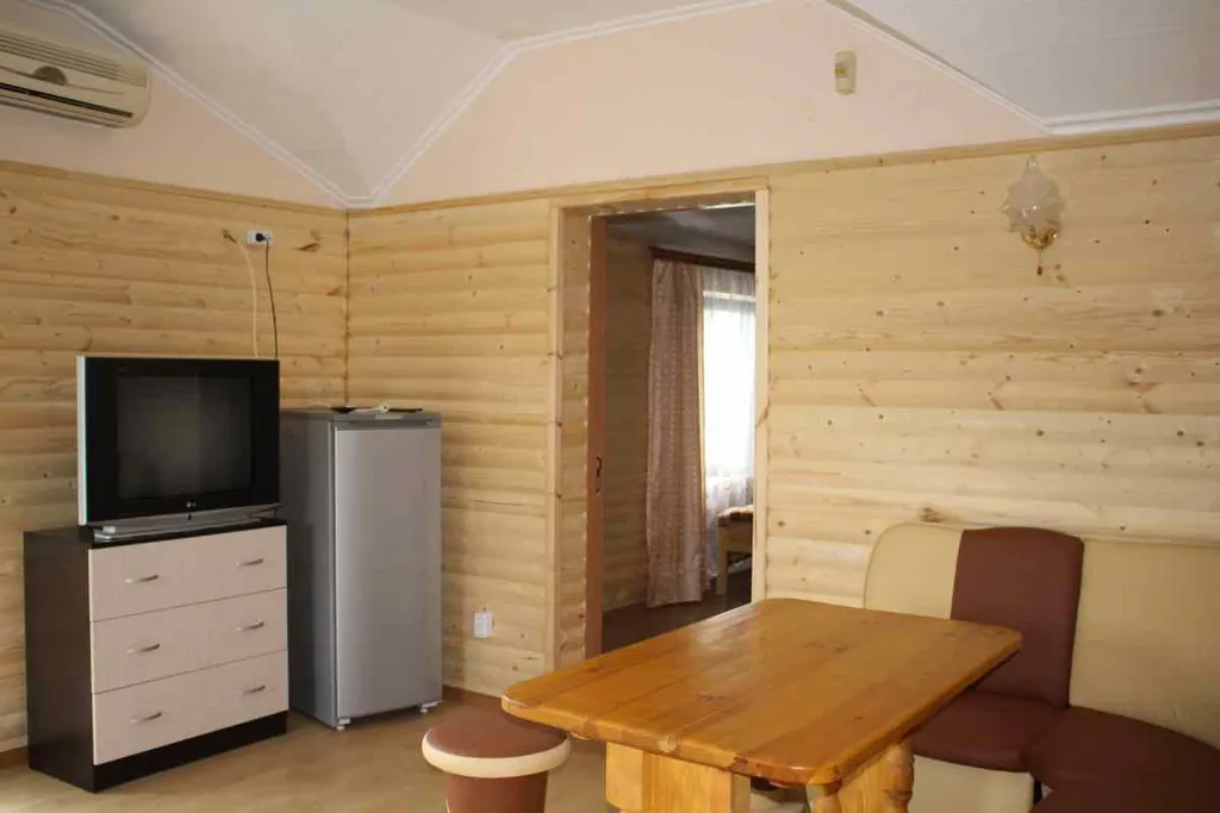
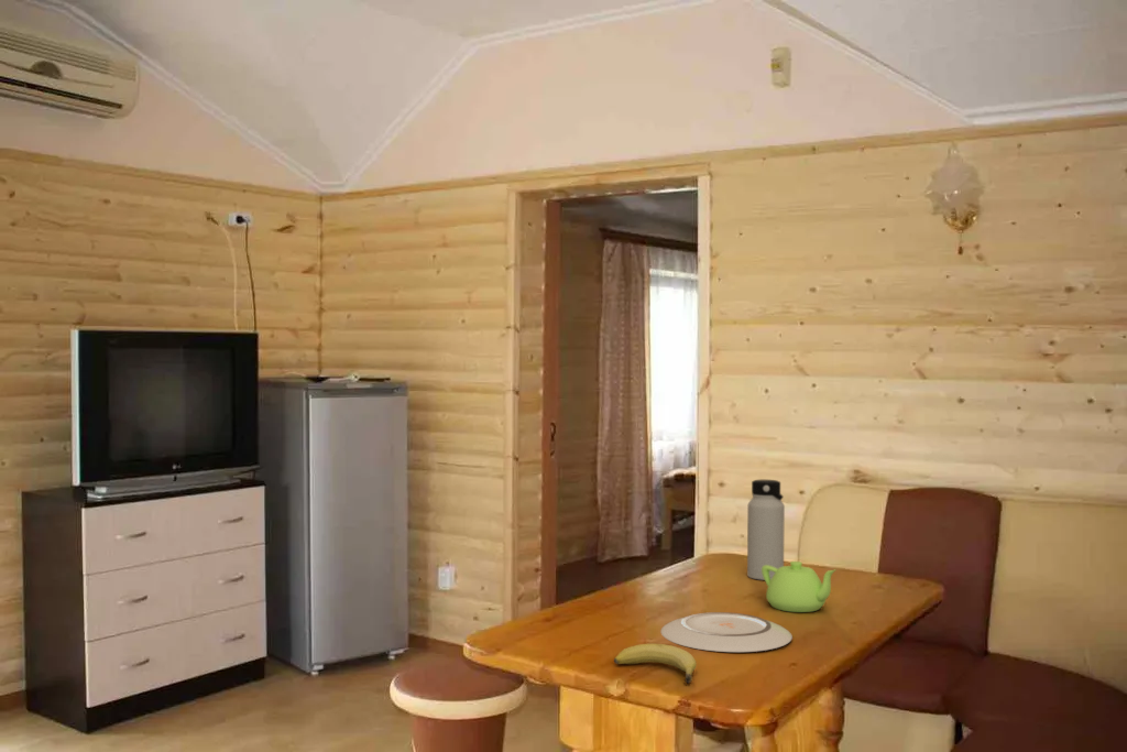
+ water bottle [746,479,786,581]
+ plate [659,611,794,653]
+ fruit [613,643,698,685]
+ teapot [762,560,838,613]
